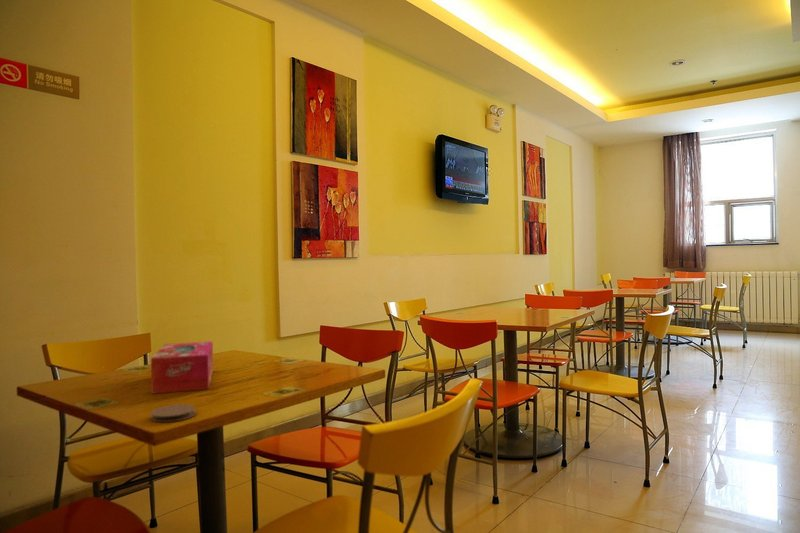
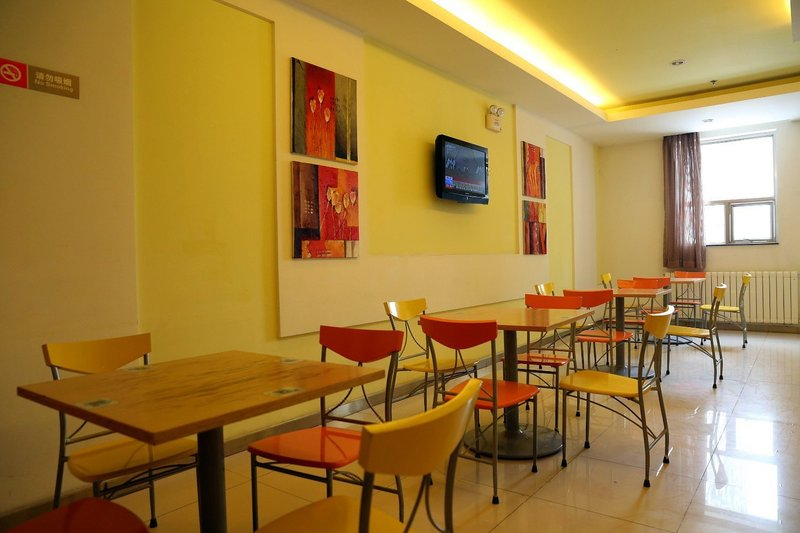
- tissue box [150,340,214,395]
- coaster [149,403,197,423]
